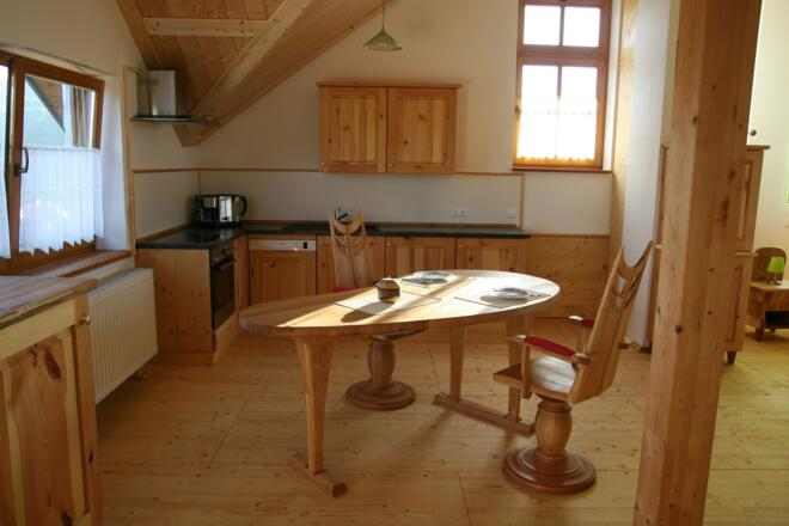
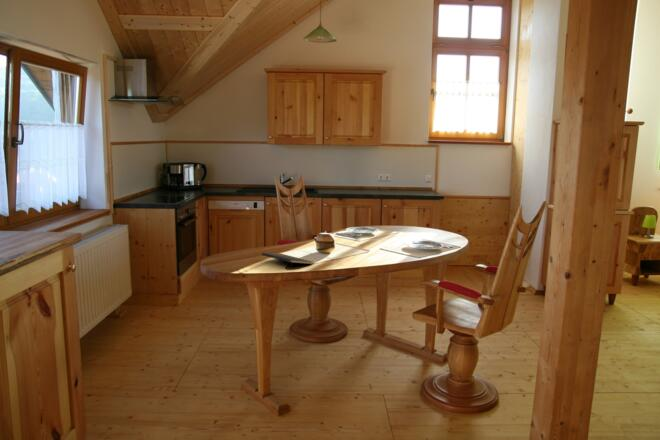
+ notepad [261,252,314,270]
